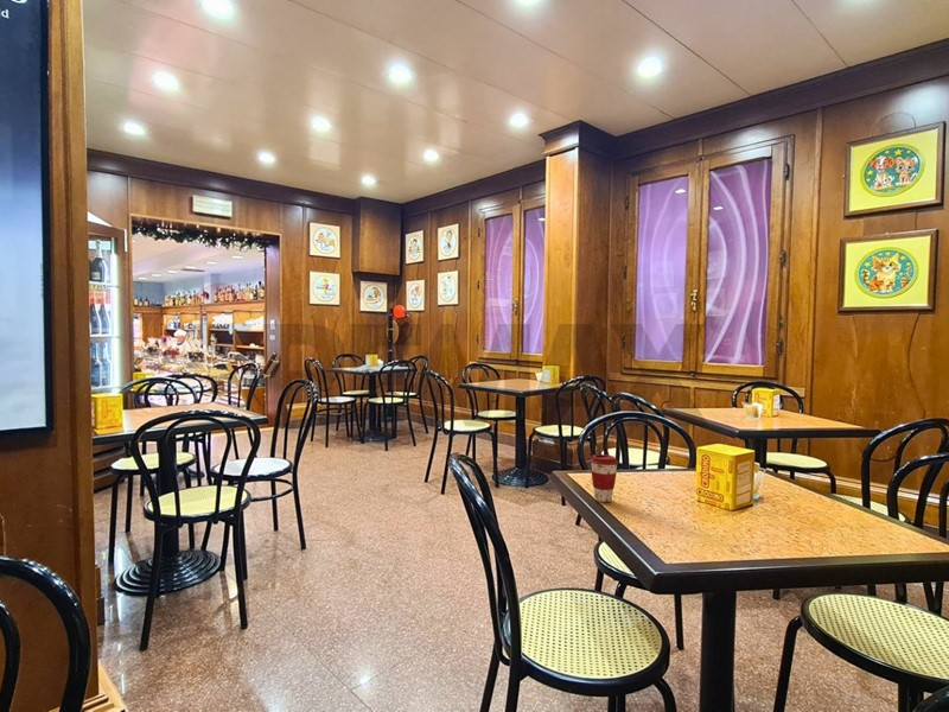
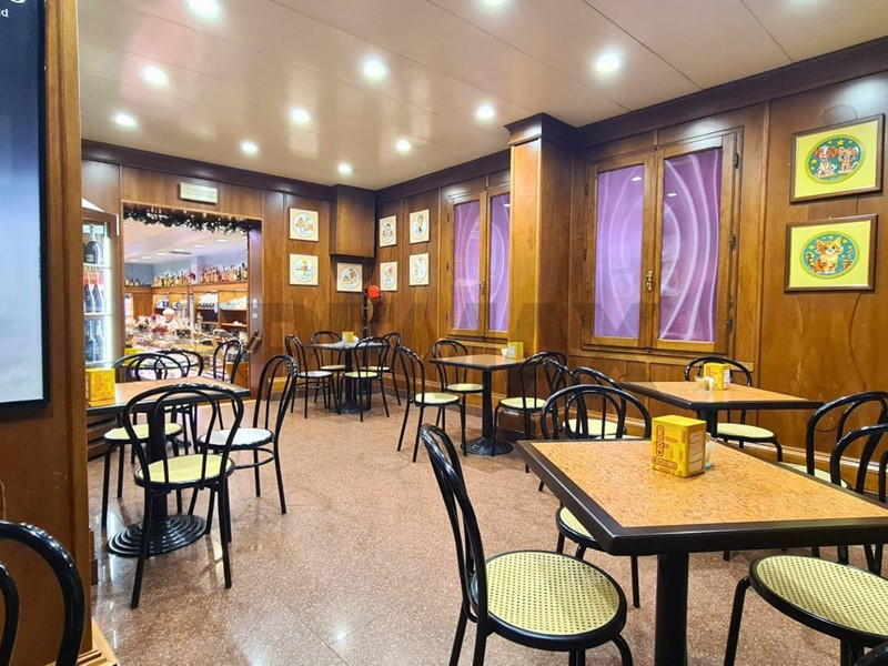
- coffee cup [588,453,619,503]
